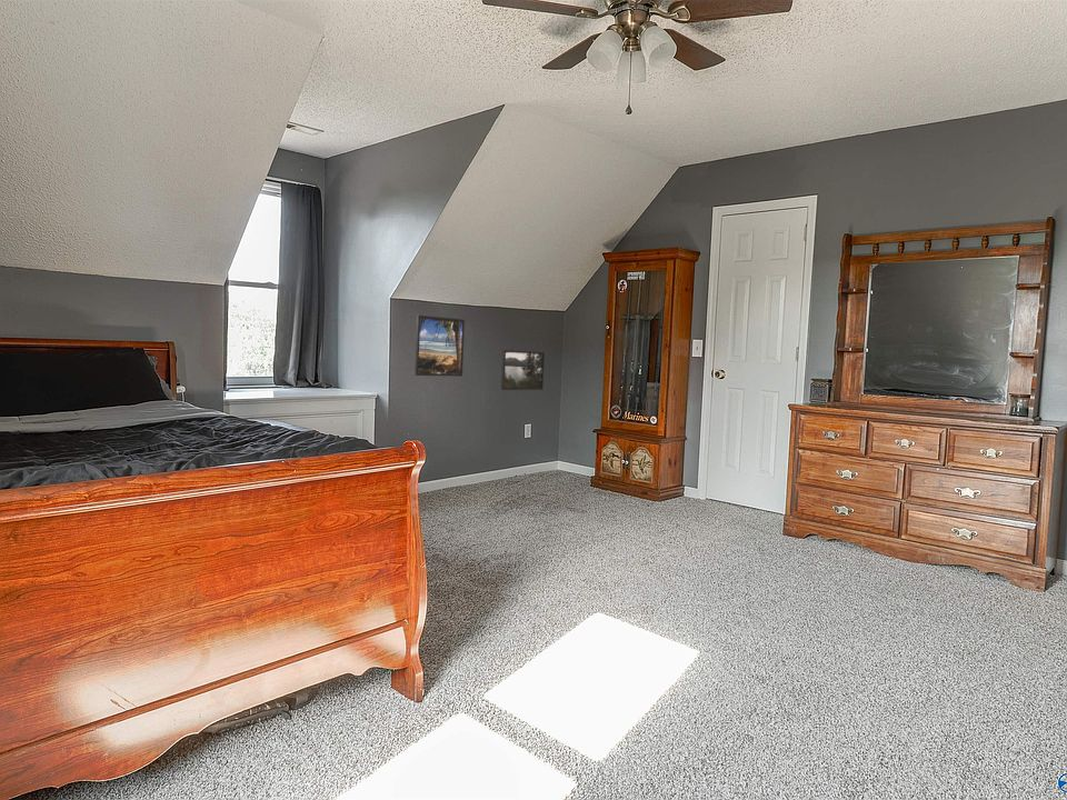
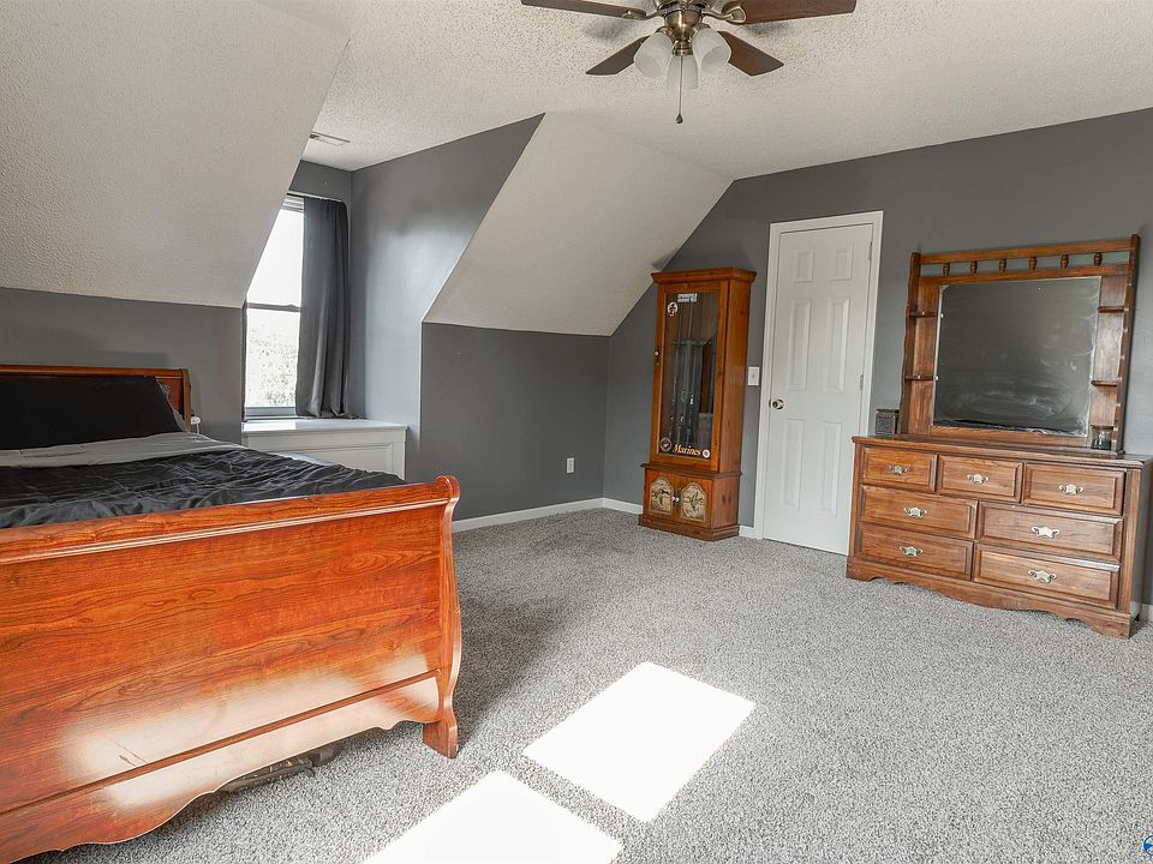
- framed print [413,314,466,378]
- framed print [500,349,546,391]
